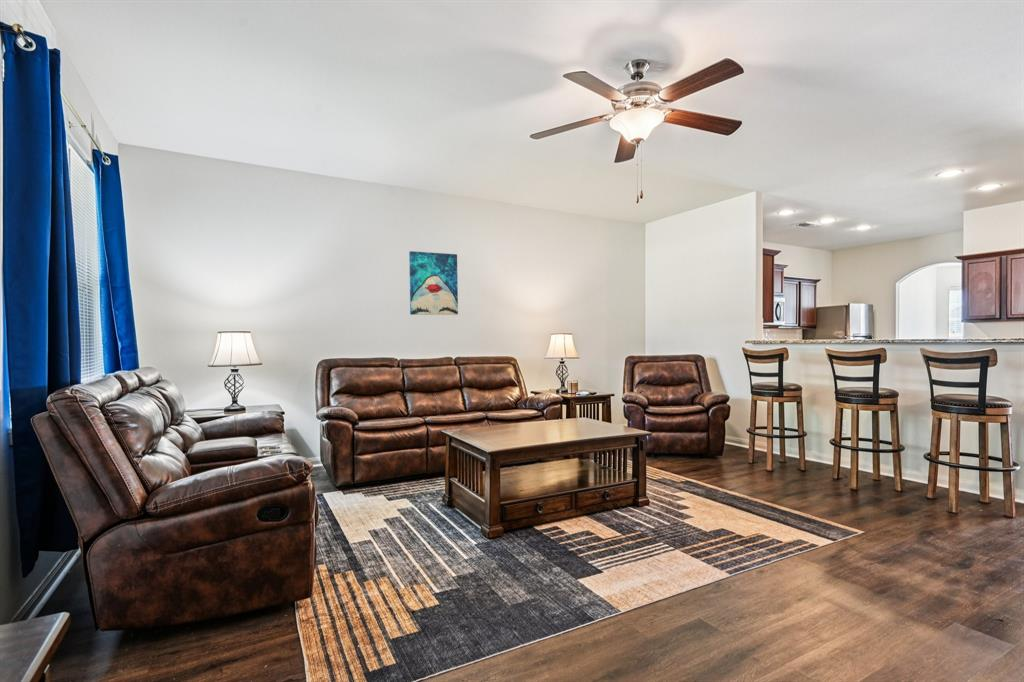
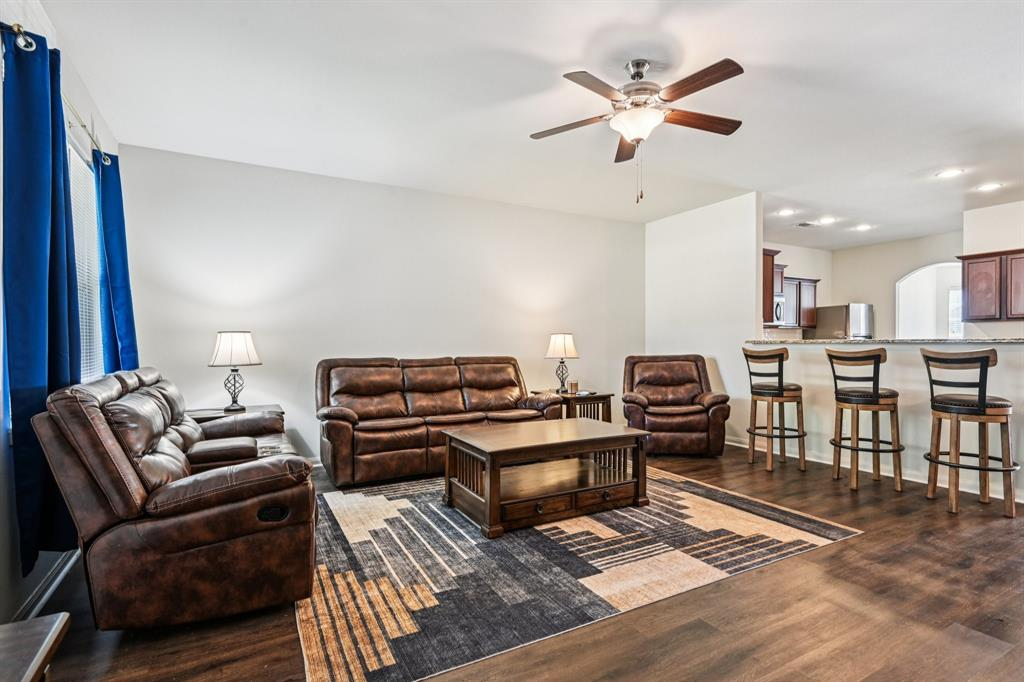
- wall art [408,250,459,316]
